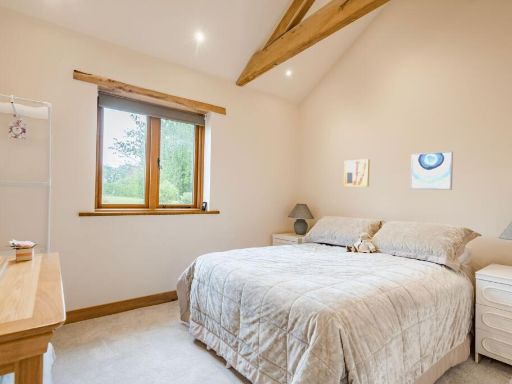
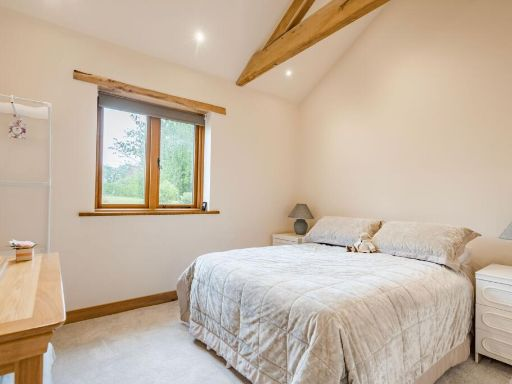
- wall art [343,158,371,187]
- wall art [410,150,454,191]
